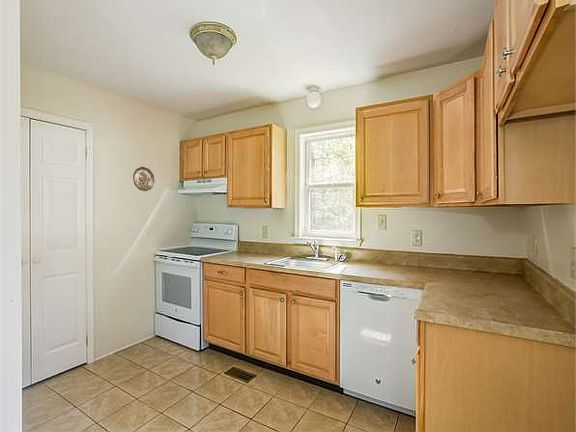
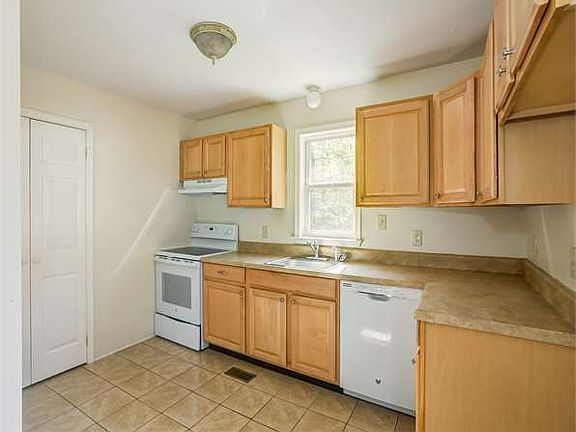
- decorative plate [132,166,156,192]
